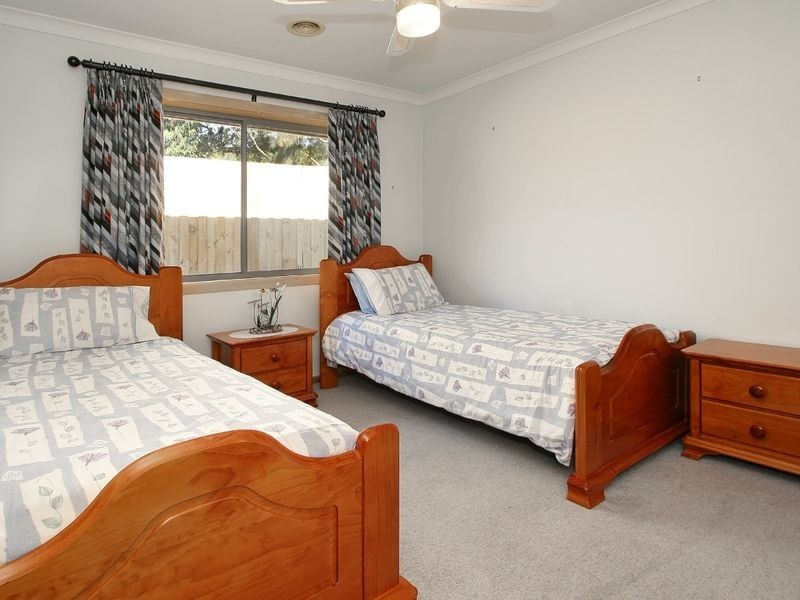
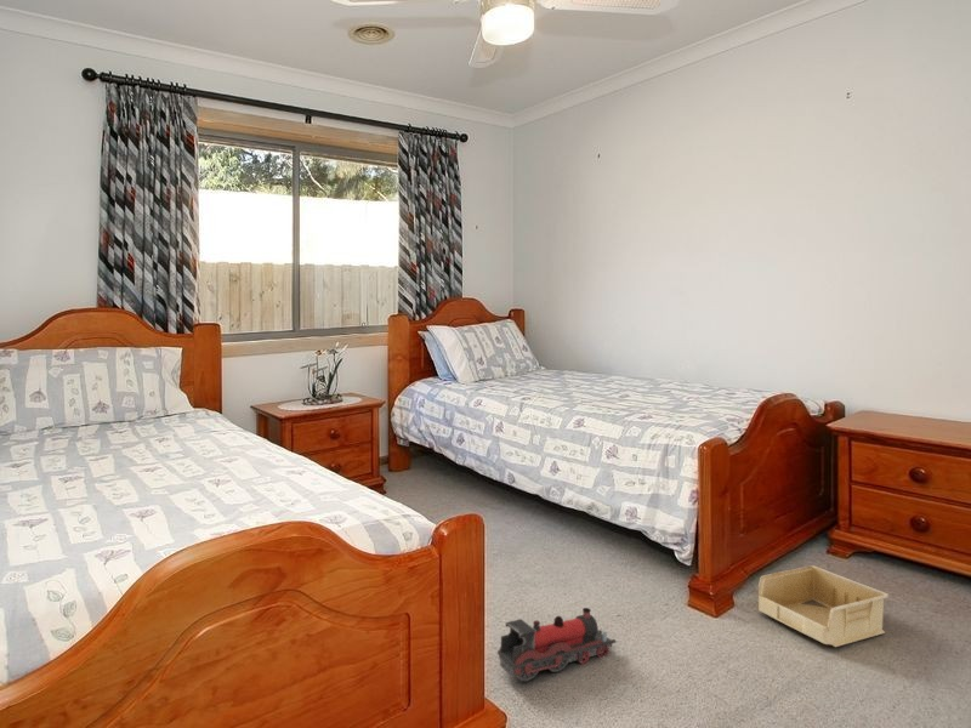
+ storage bin [757,564,890,648]
+ toy train [496,607,617,682]
